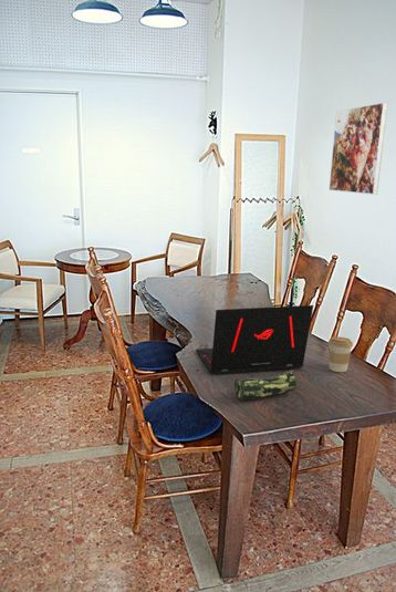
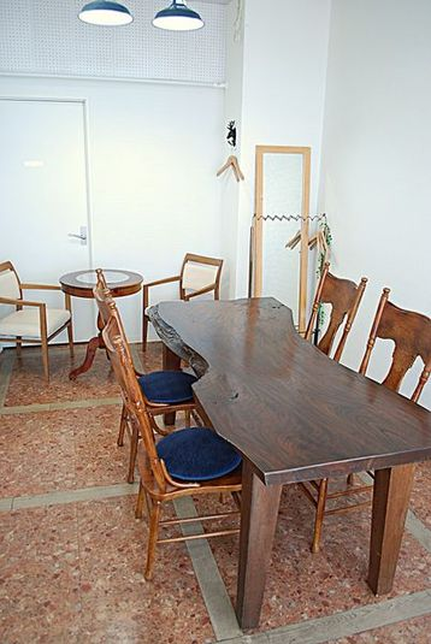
- coffee cup [327,335,354,373]
- laptop [195,304,314,376]
- pencil case [233,368,298,401]
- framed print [329,102,388,196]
